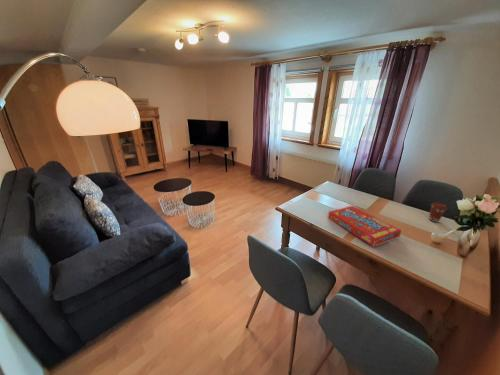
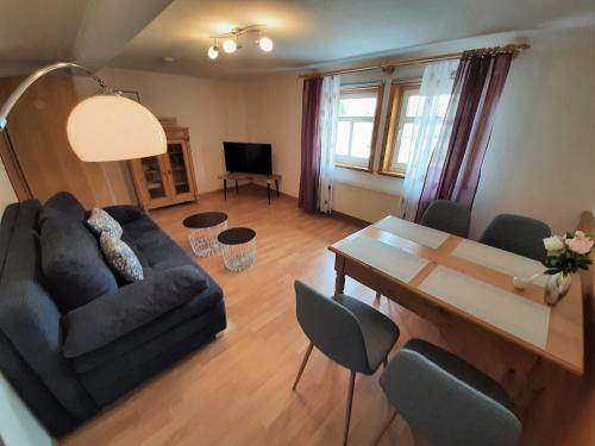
- coffee cup [428,202,449,223]
- snack box [327,205,402,248]
